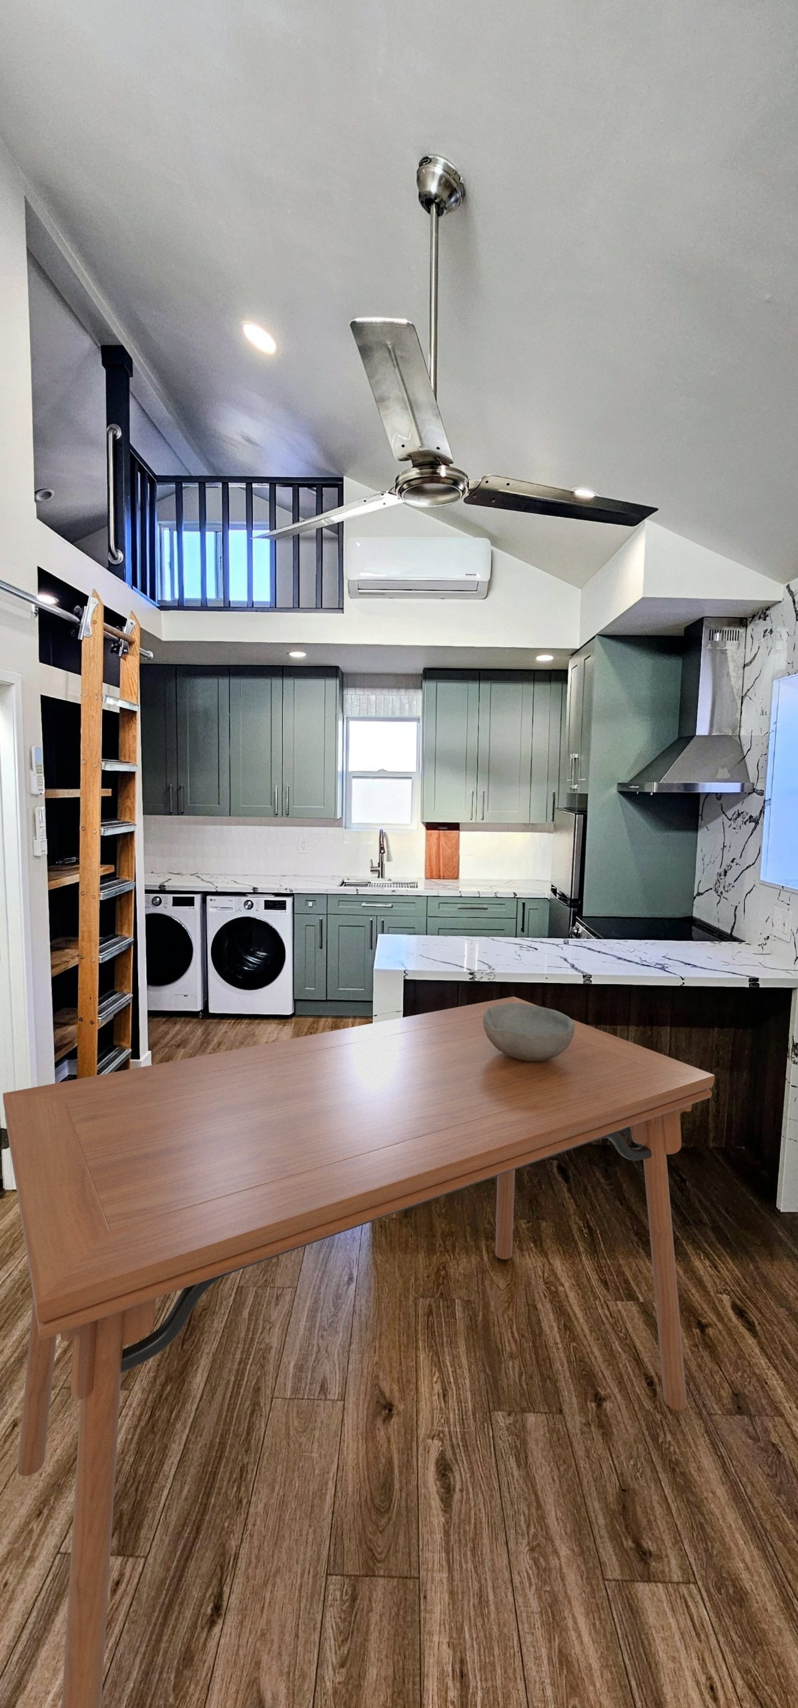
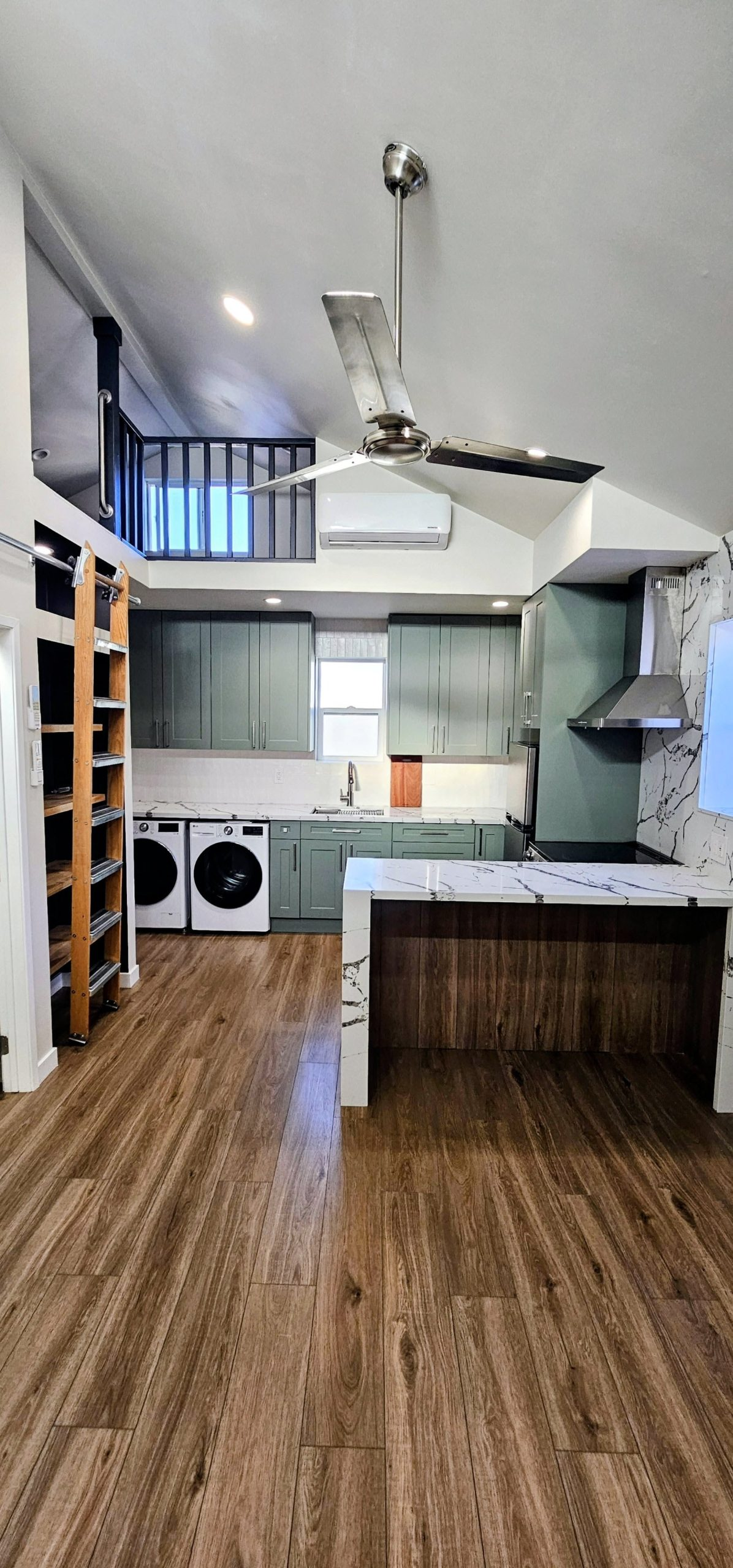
- dining table [2,996,715,1708]
- bowl [483,1003,575,1061]
